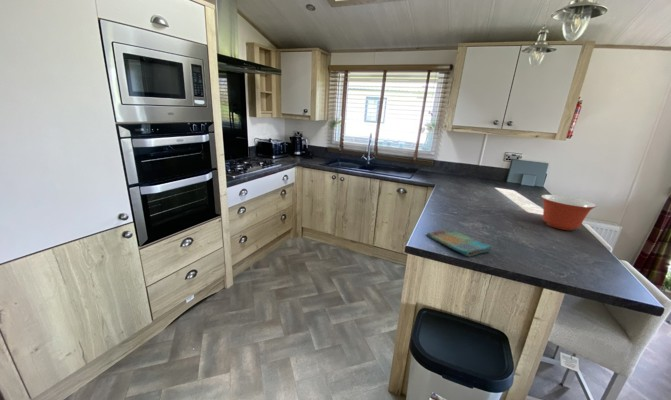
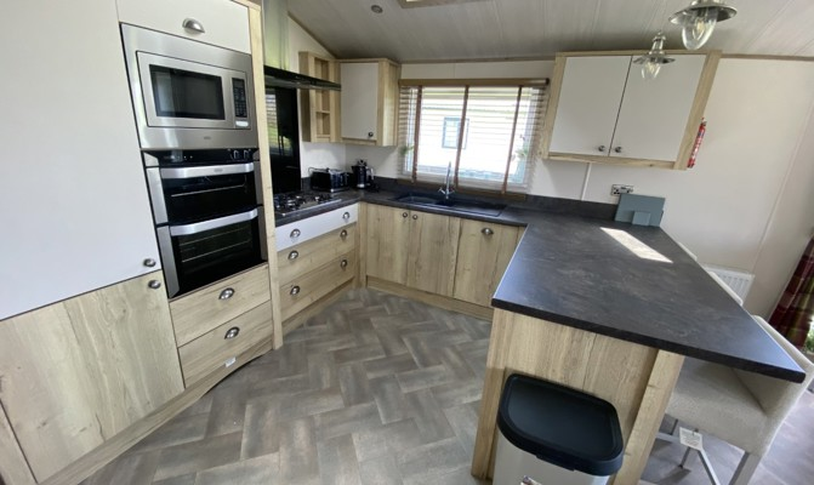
- mixing bowl [540,194,597,231]
- dish towel [426,228,493,257]
